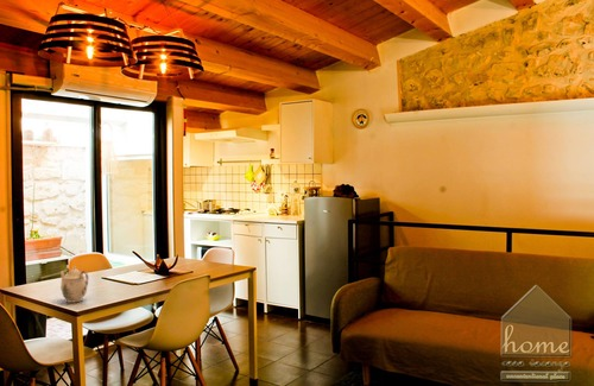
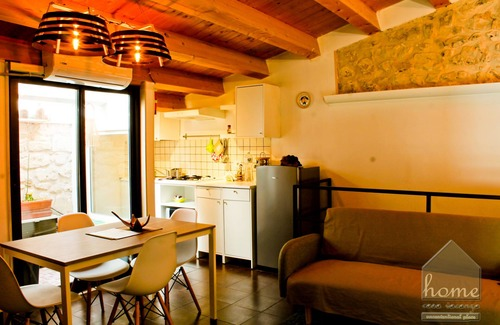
- teapot [59,265,89,304]
